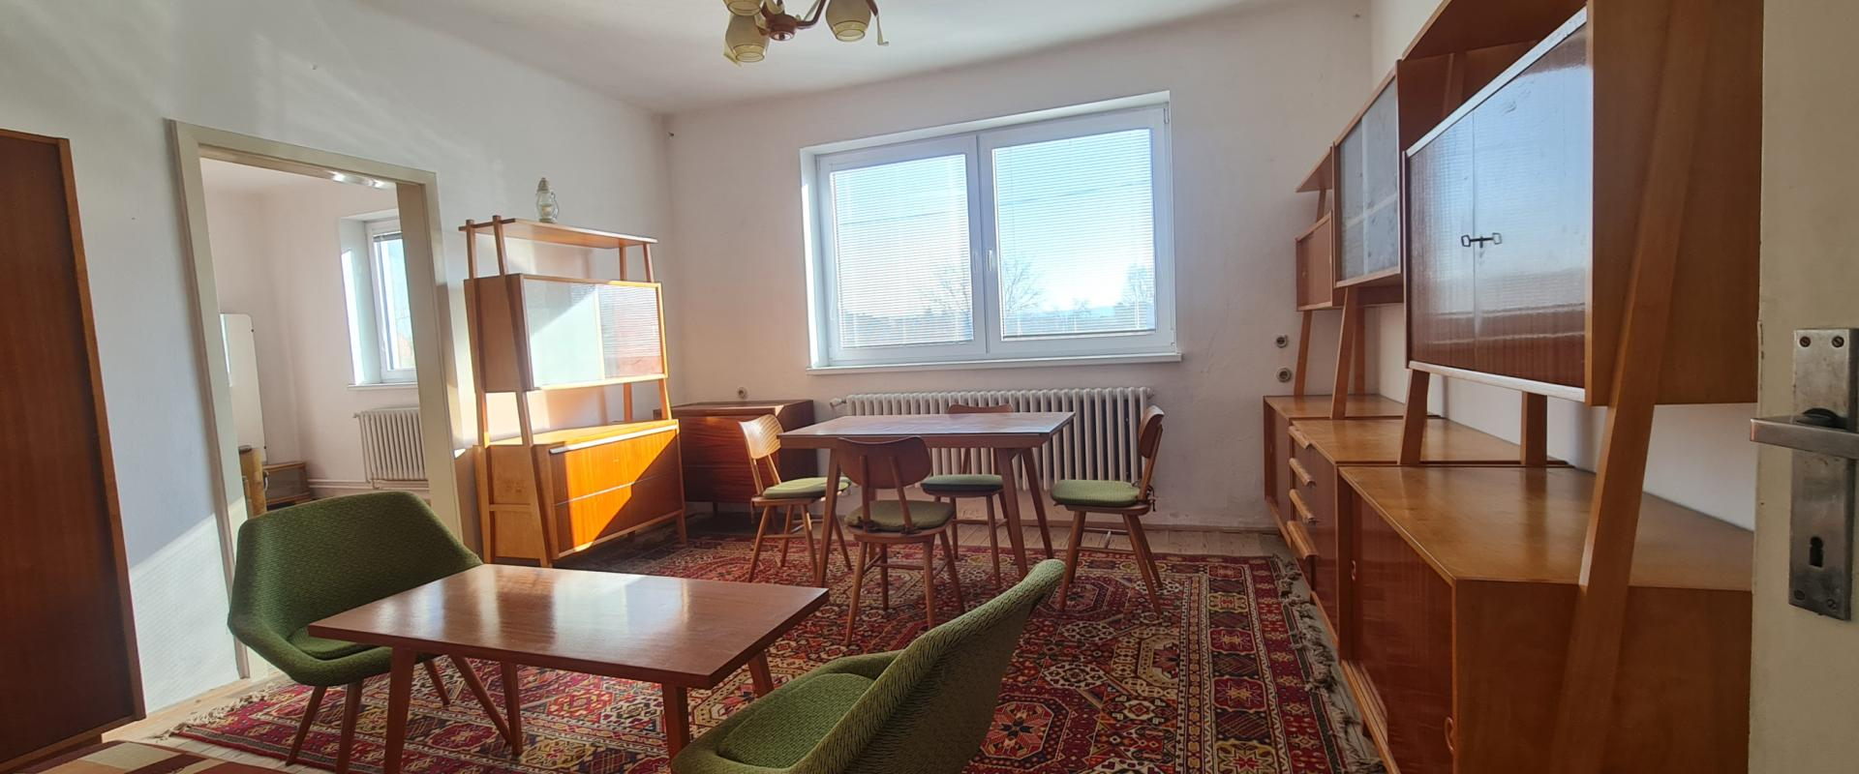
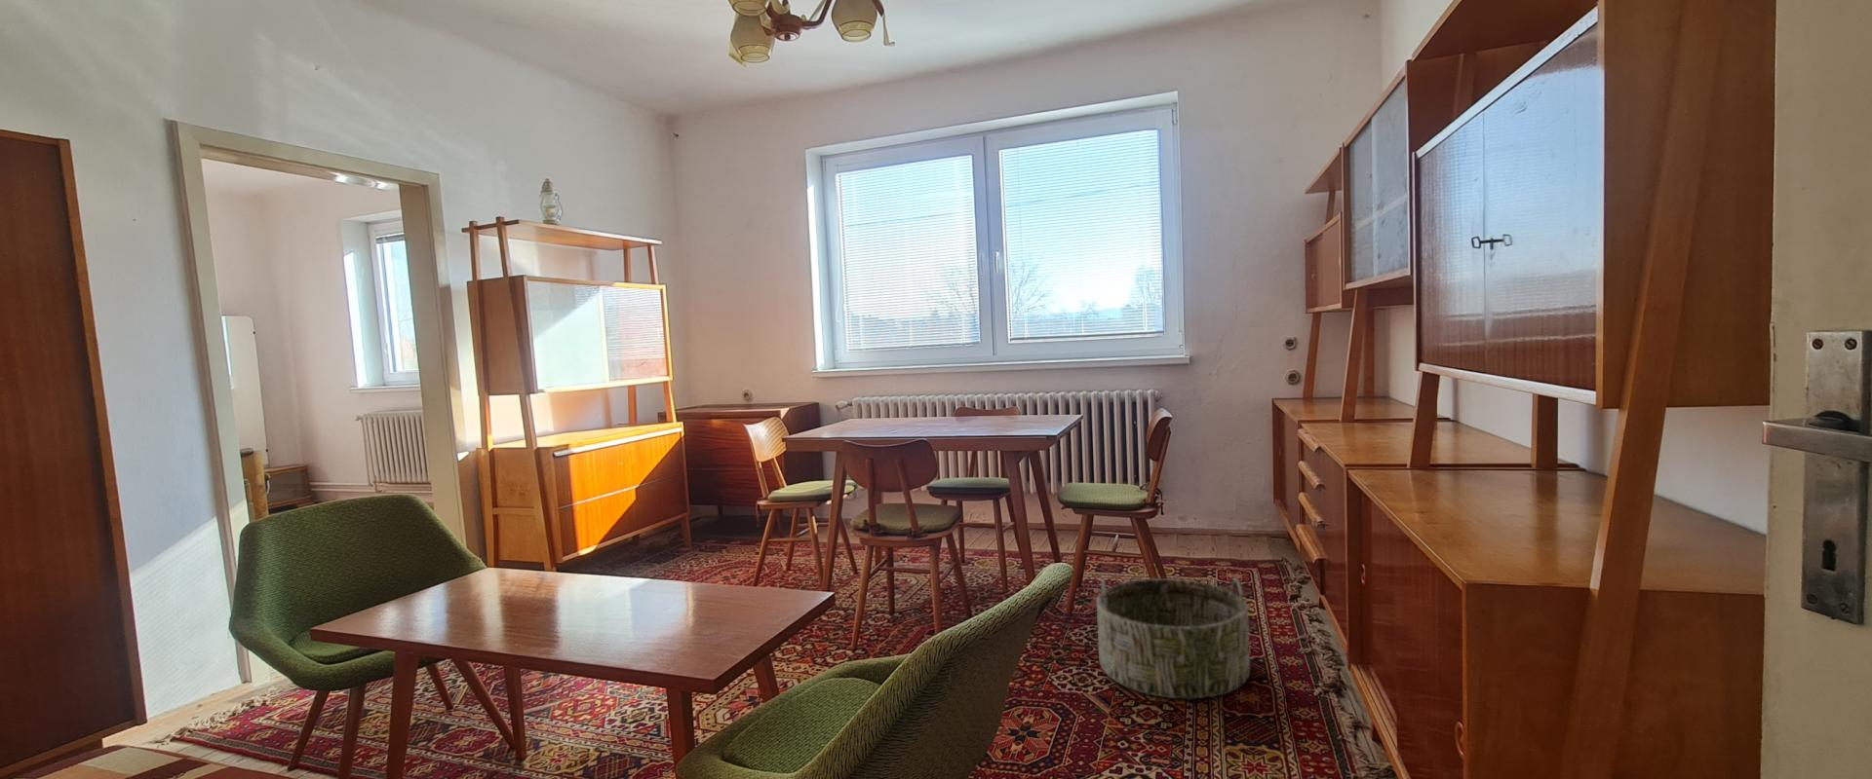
+ basket [1096,576,1251,699]
